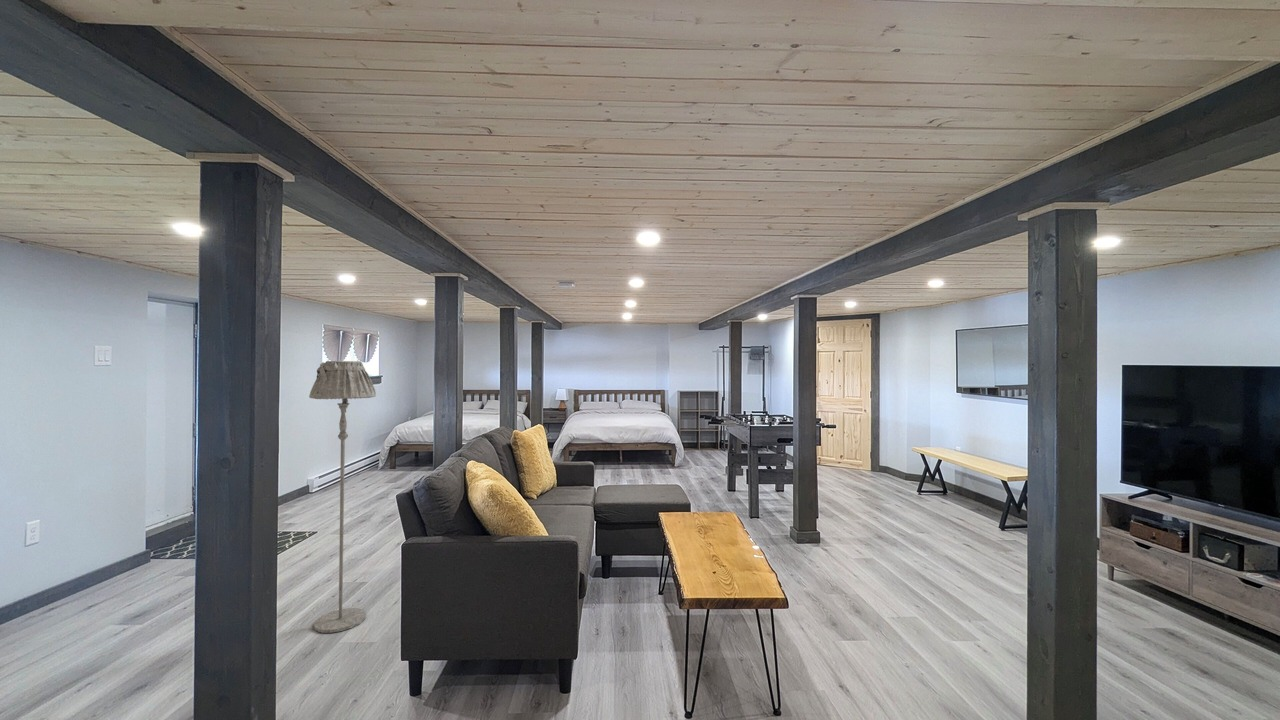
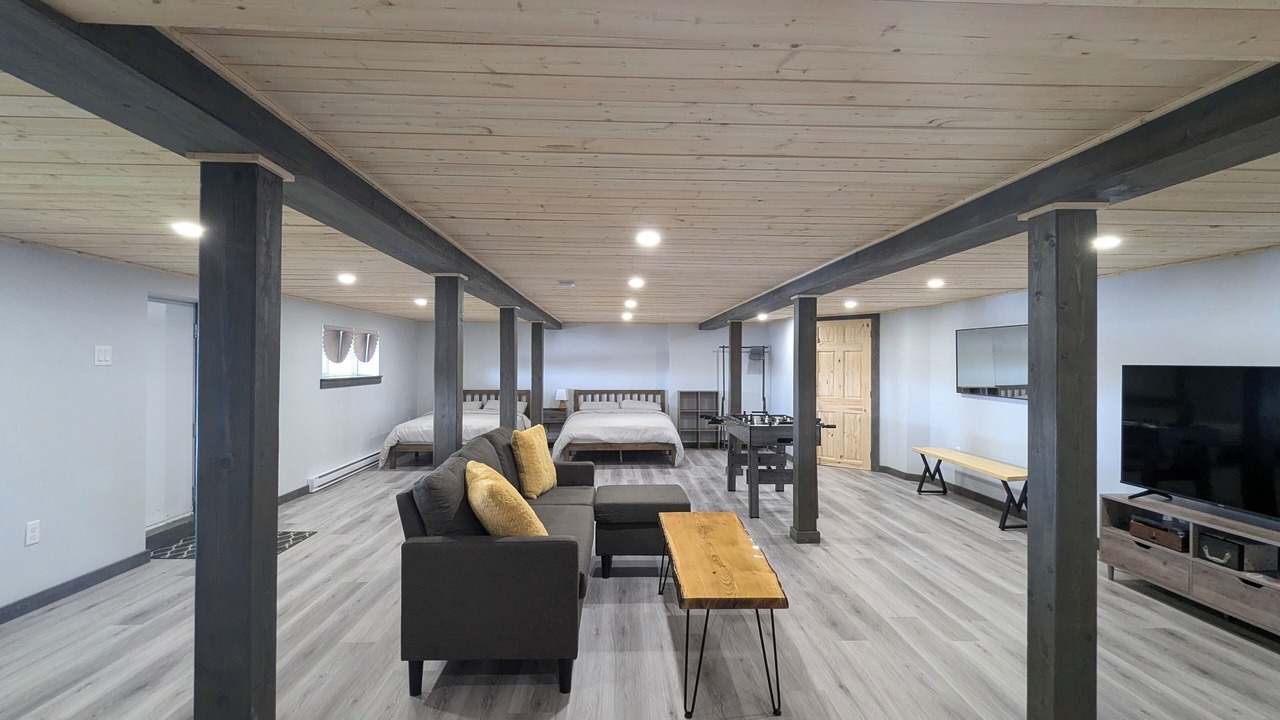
- floor lamp [308,360,377,634]
